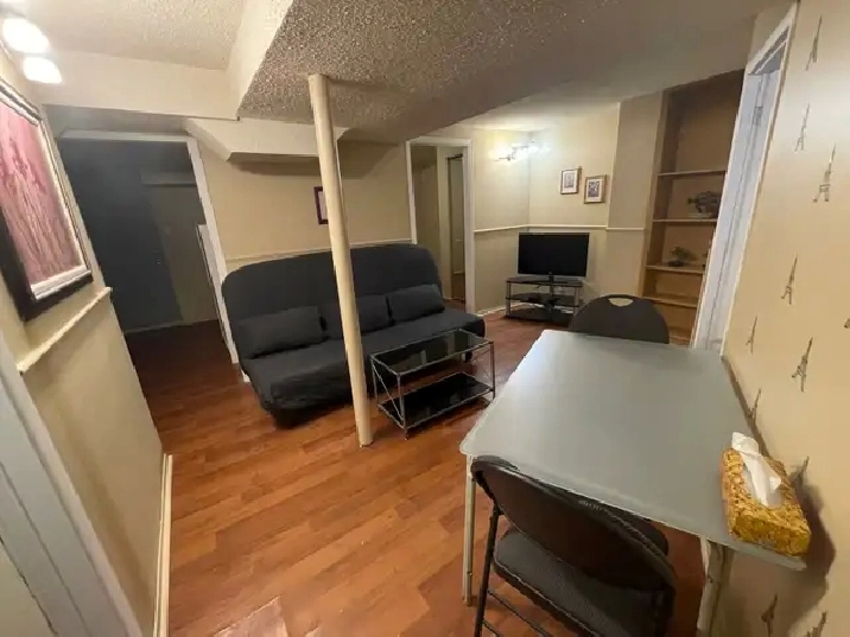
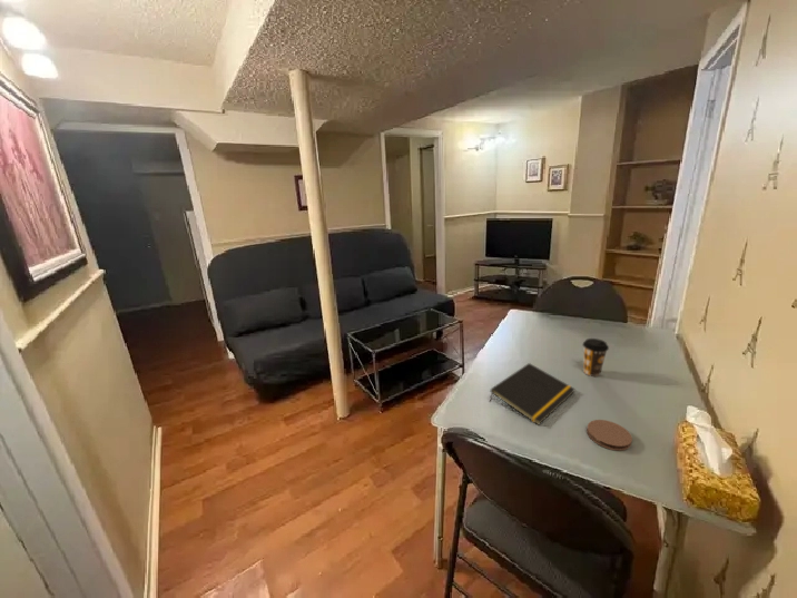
+ coffee cup [581,337,610,378]
+ notepad [489,362,577,427]
+ coaster [586,419,633,452]
